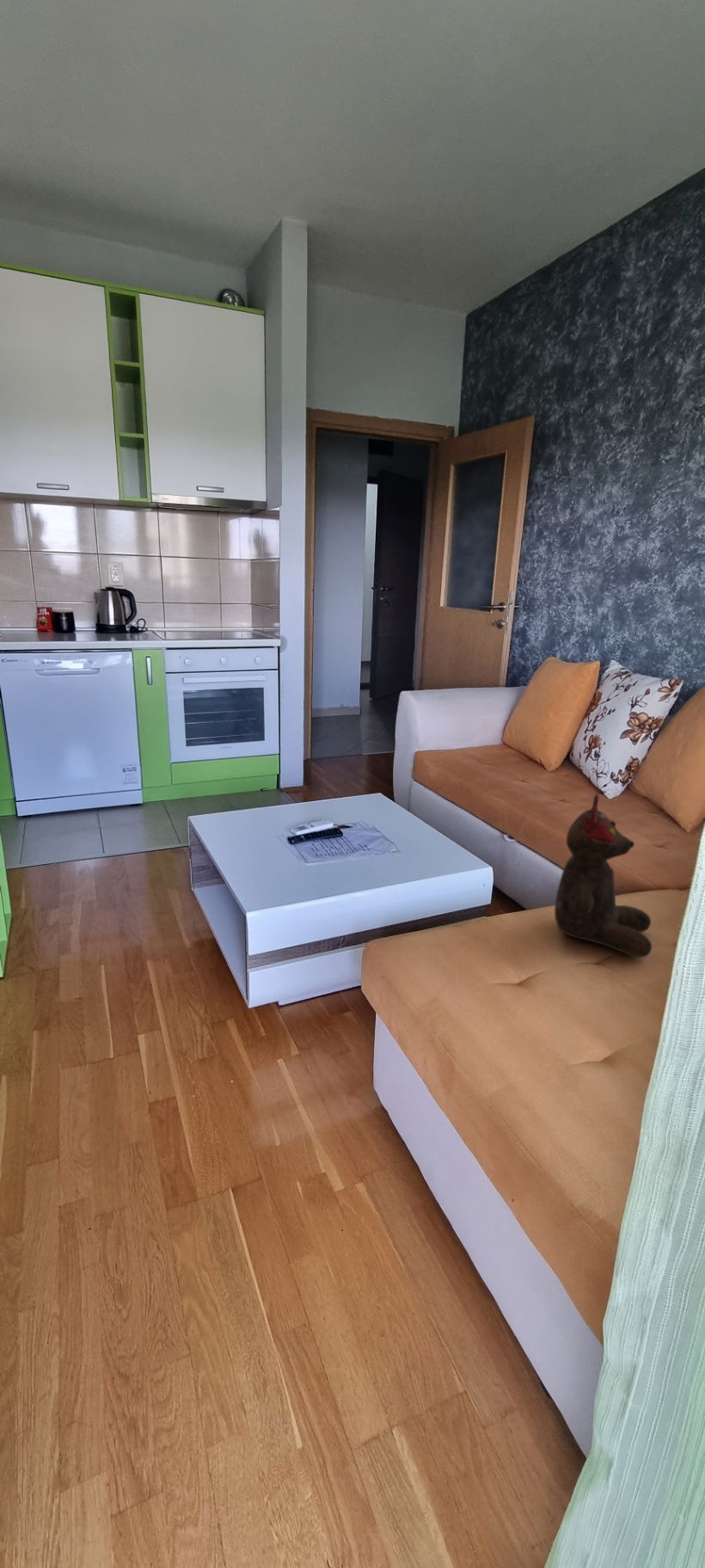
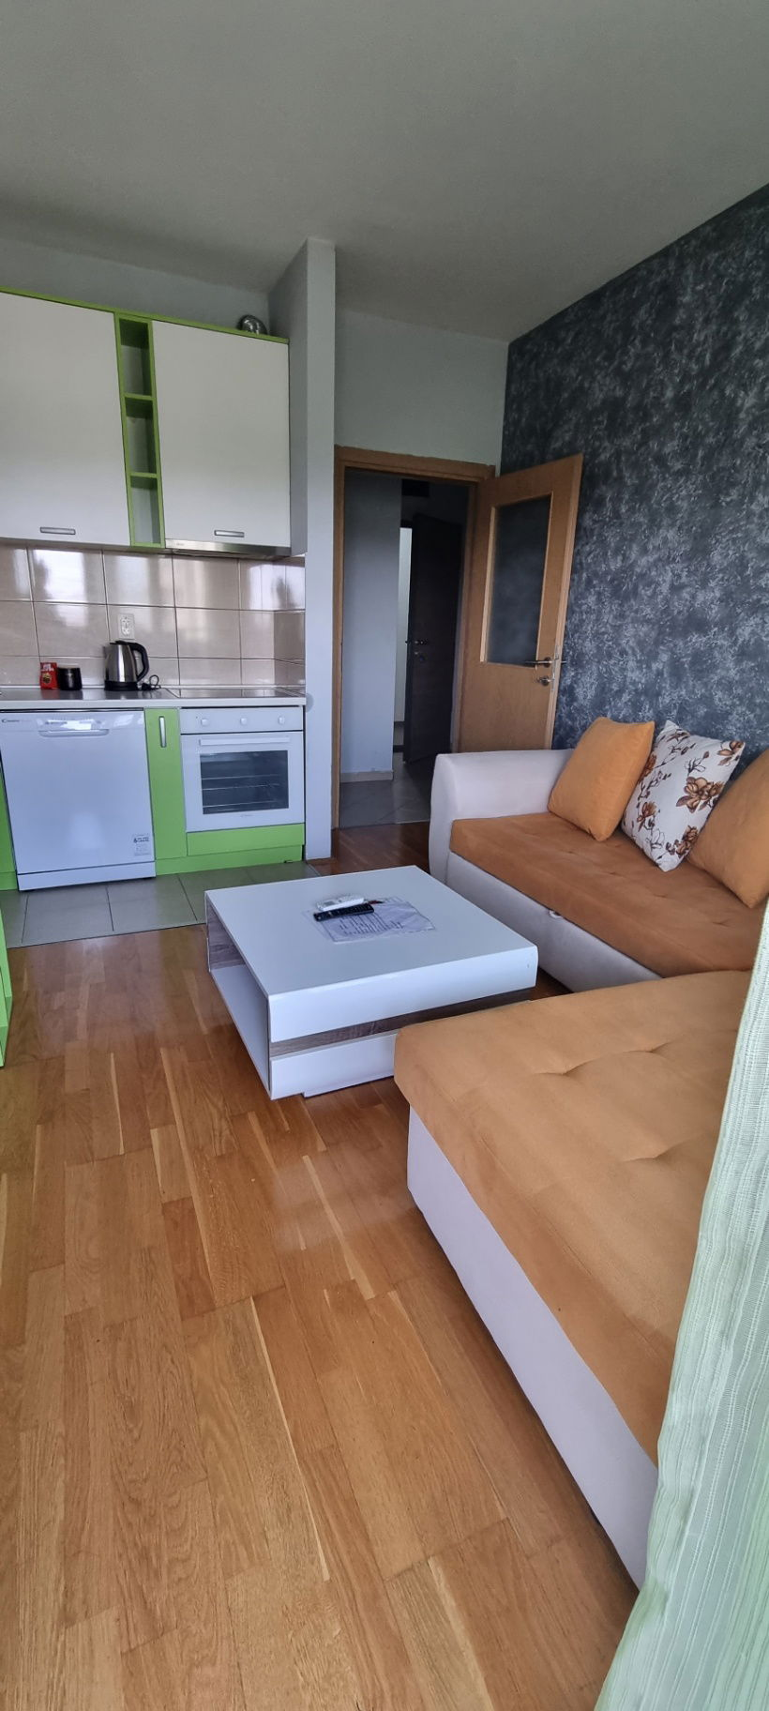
- teddy bear [554,793,653,959]
